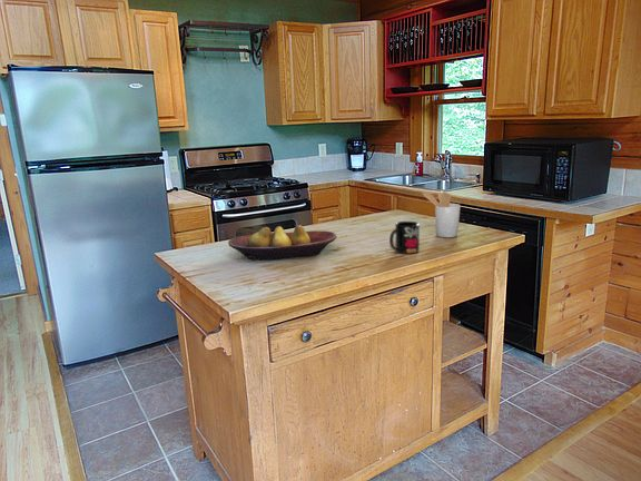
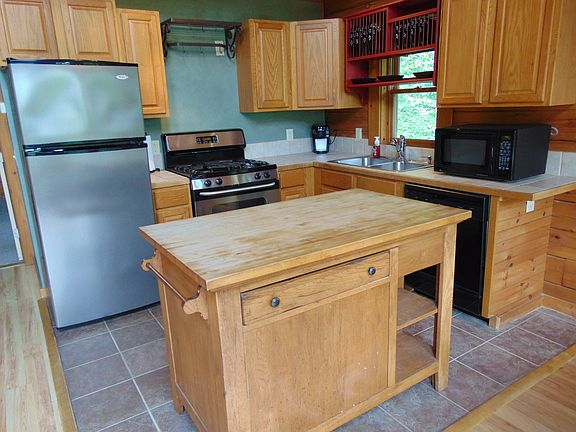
- fruit bowl [227,224,338,262]
- mug [388,220,421,255]
- utensil holder [422,190,462,238]
